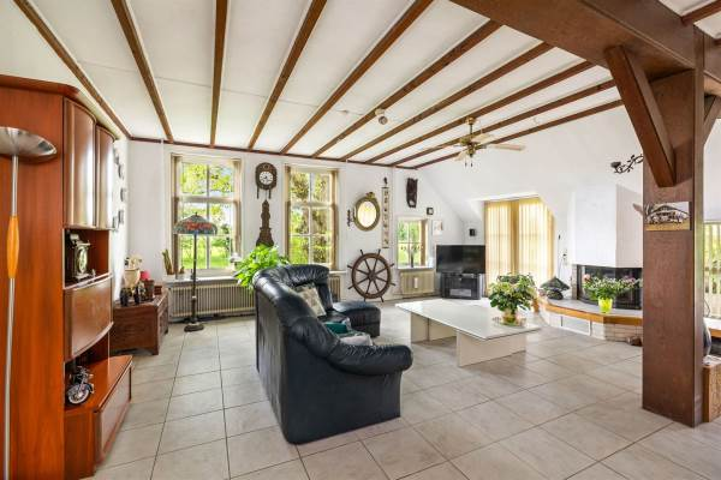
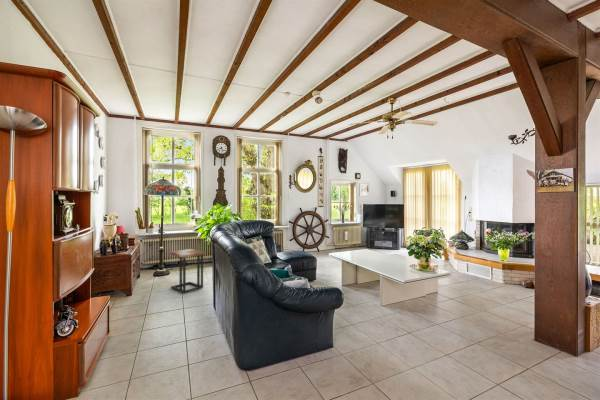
+ side table [169,248,206,294]
